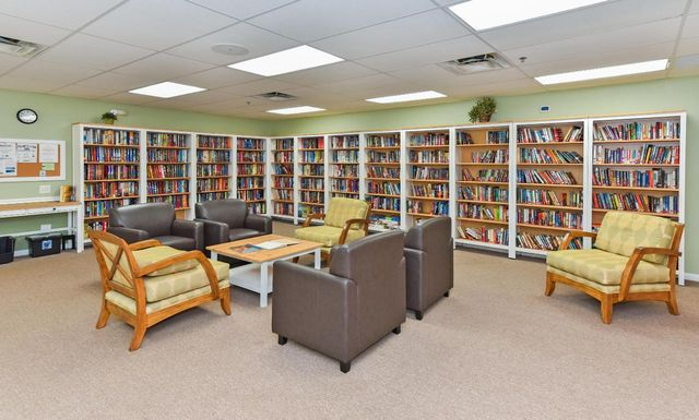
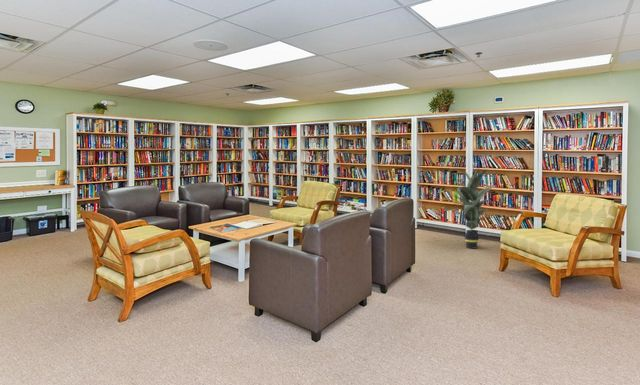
+ indoor plant [449,162,503,250]
